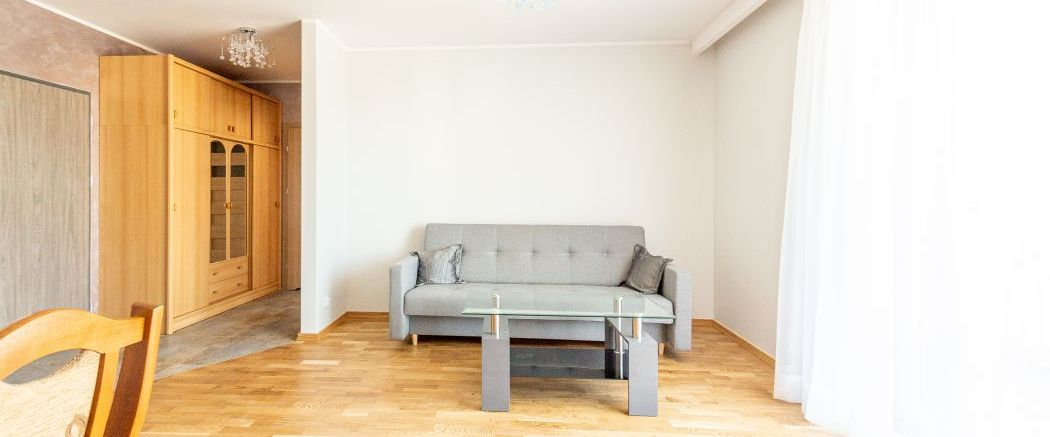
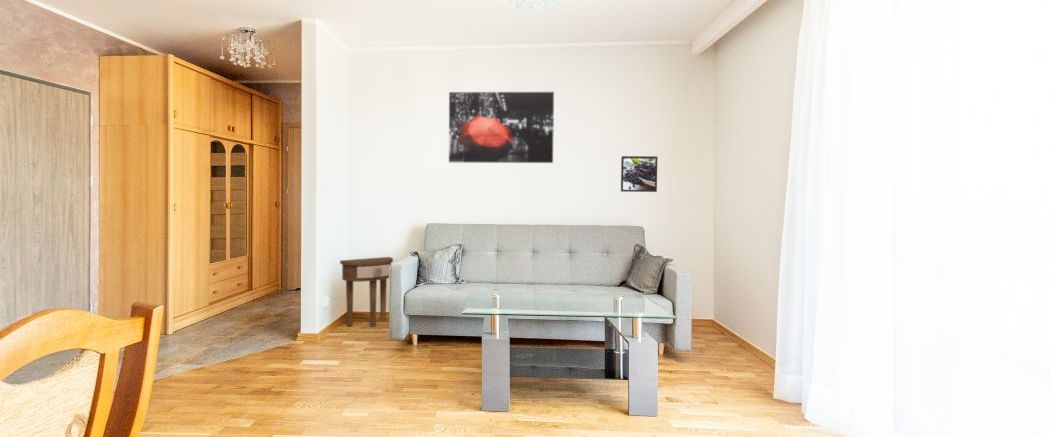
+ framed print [620,155,658,193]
+ side table [339,256,394,328]
+ wall art [448,91,555,164]
